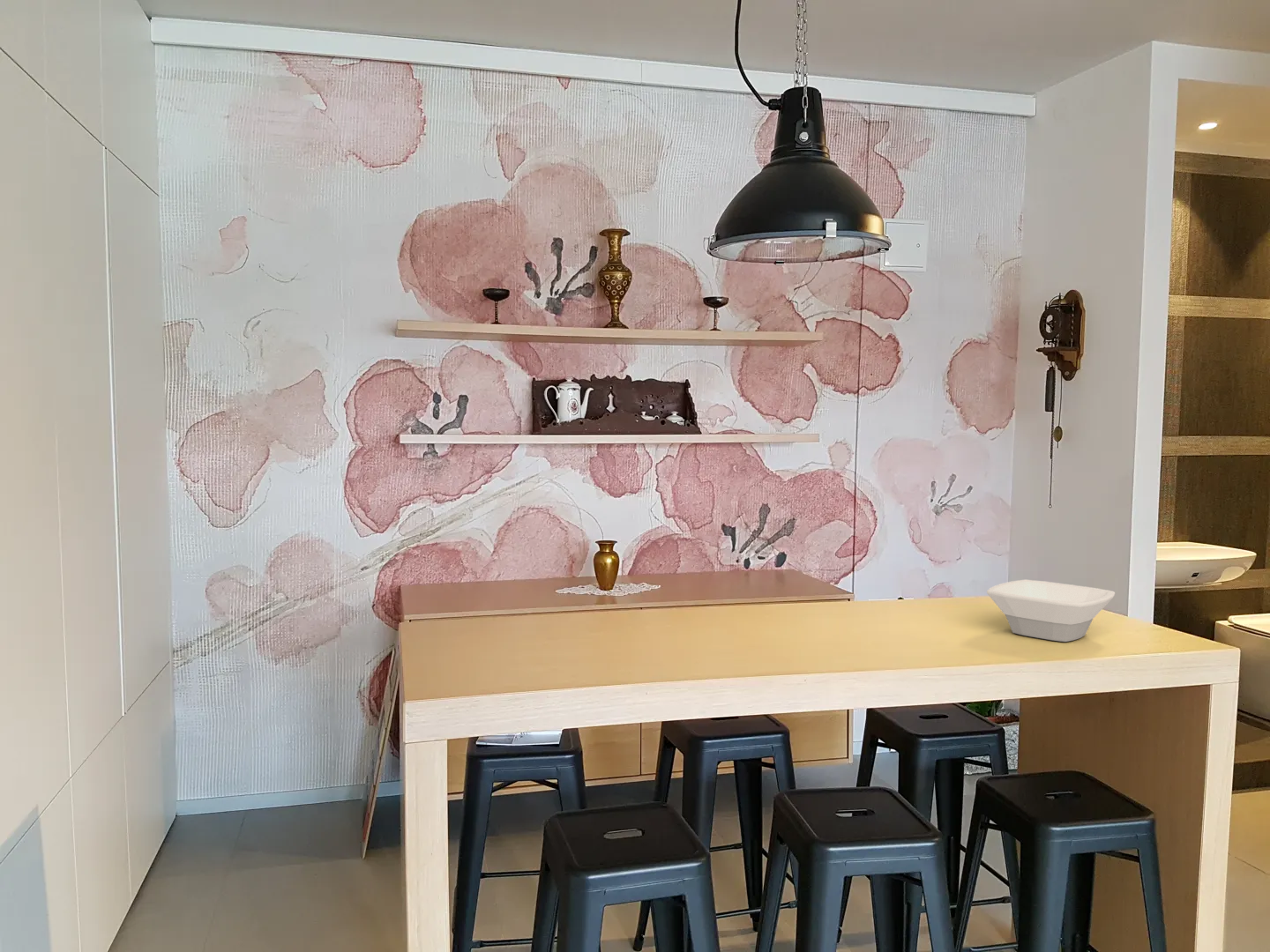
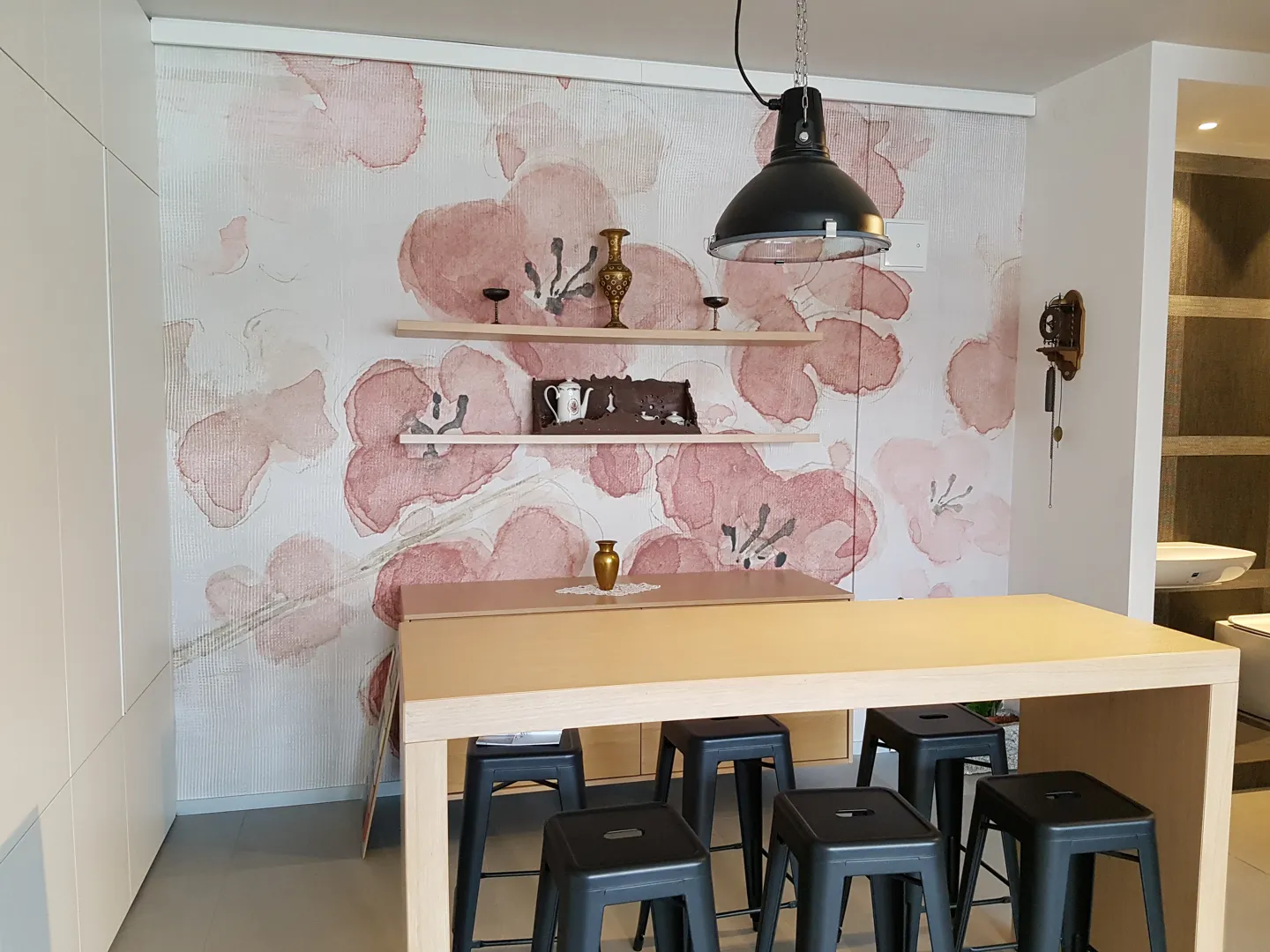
- bowl [986,579,1116,643]
